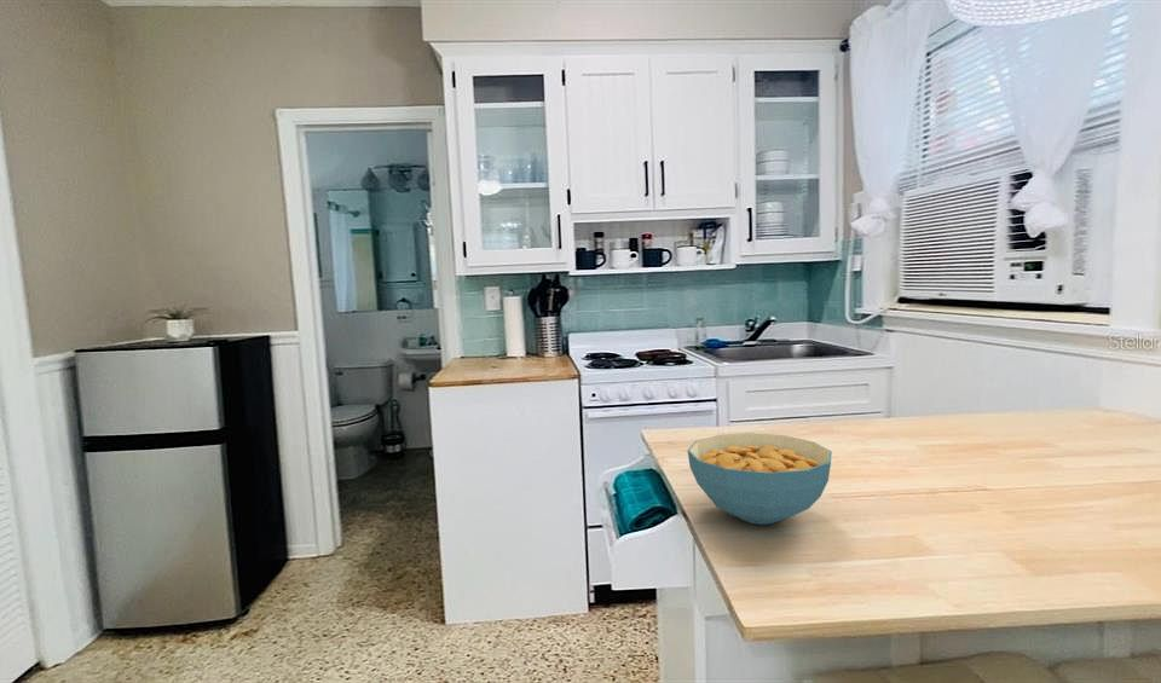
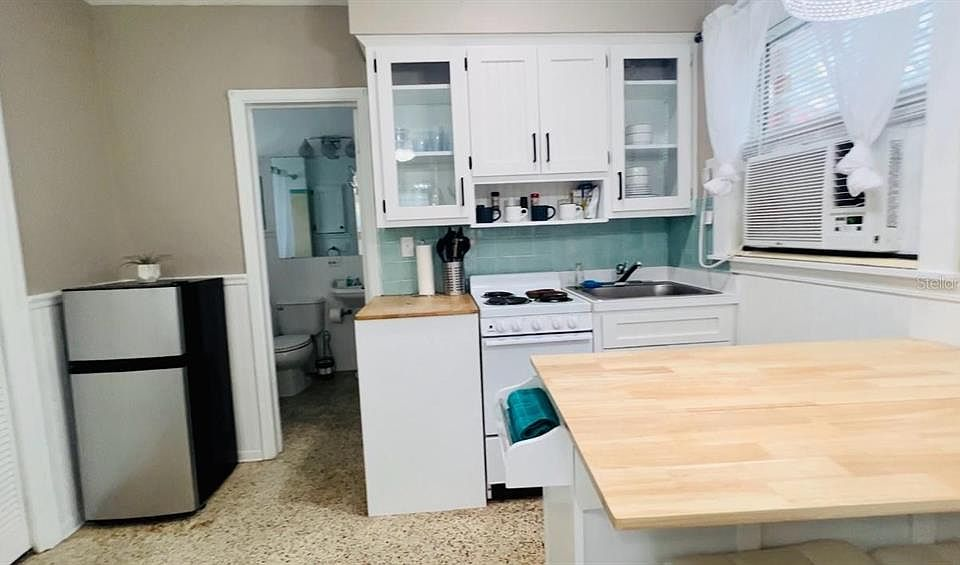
- cereal bowl [687,432,833,526]
